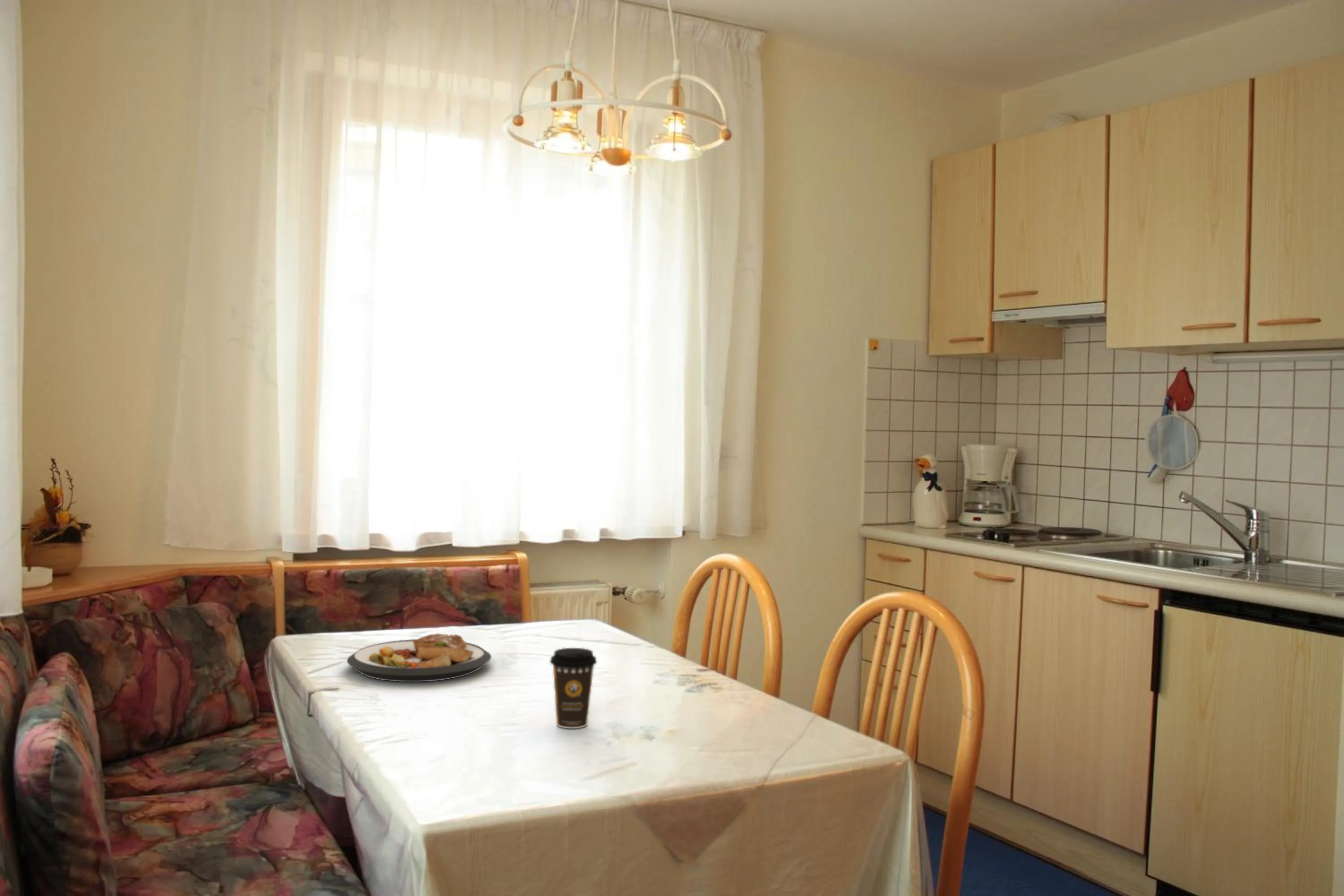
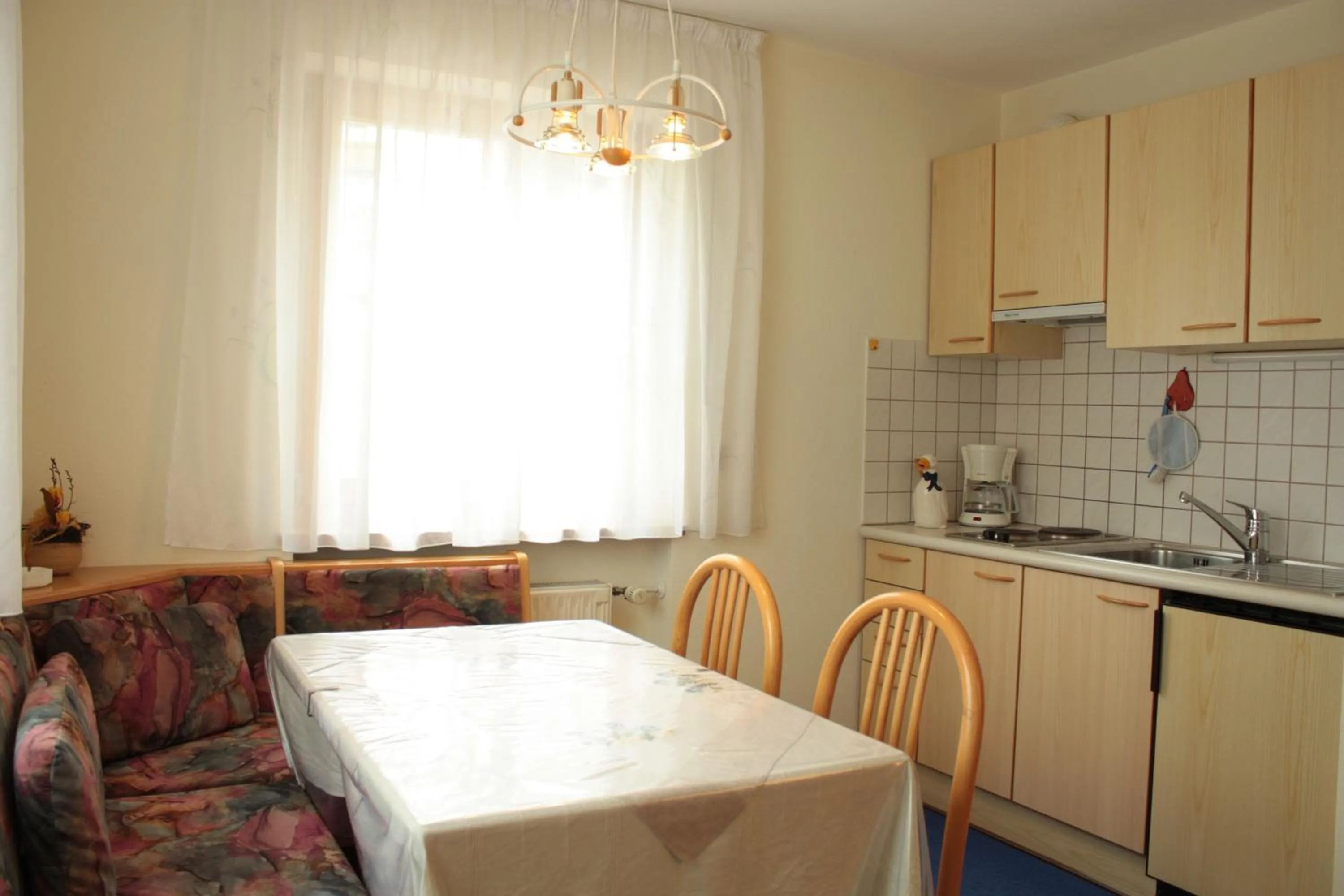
- coffee cup [549,647,597,729]
- plate [346,633,492,682]
